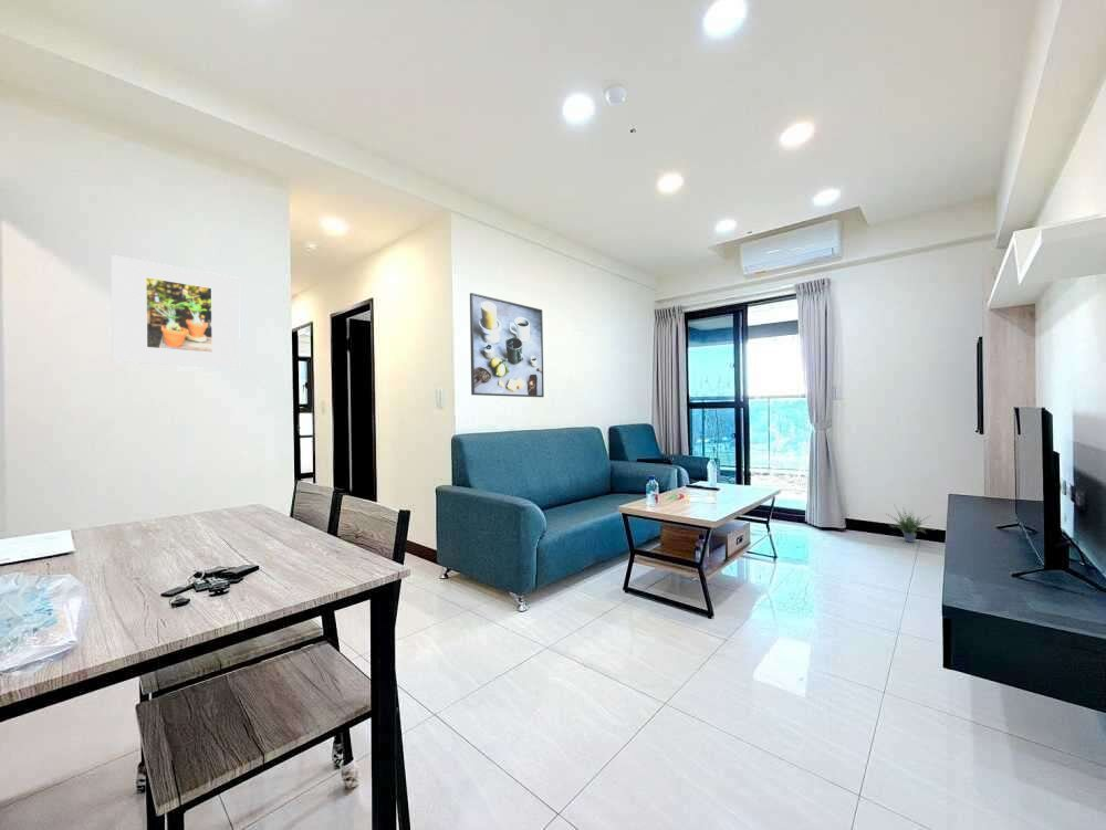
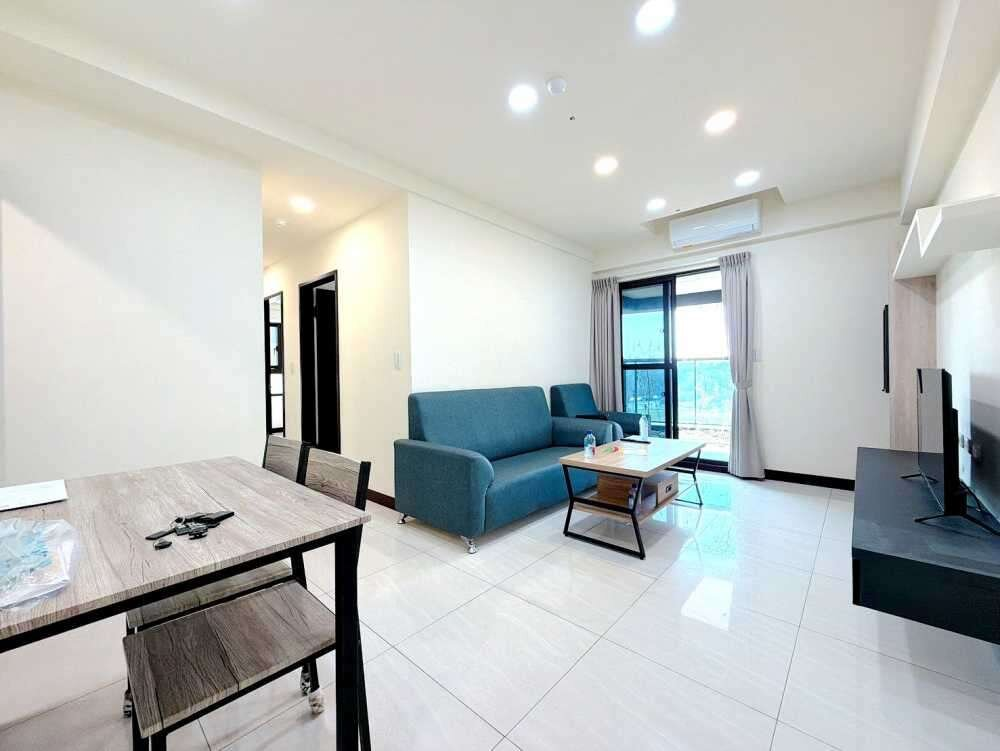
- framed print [109,254,241,370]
- potted plant [884,505,935,544]
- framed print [469,292,545,398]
